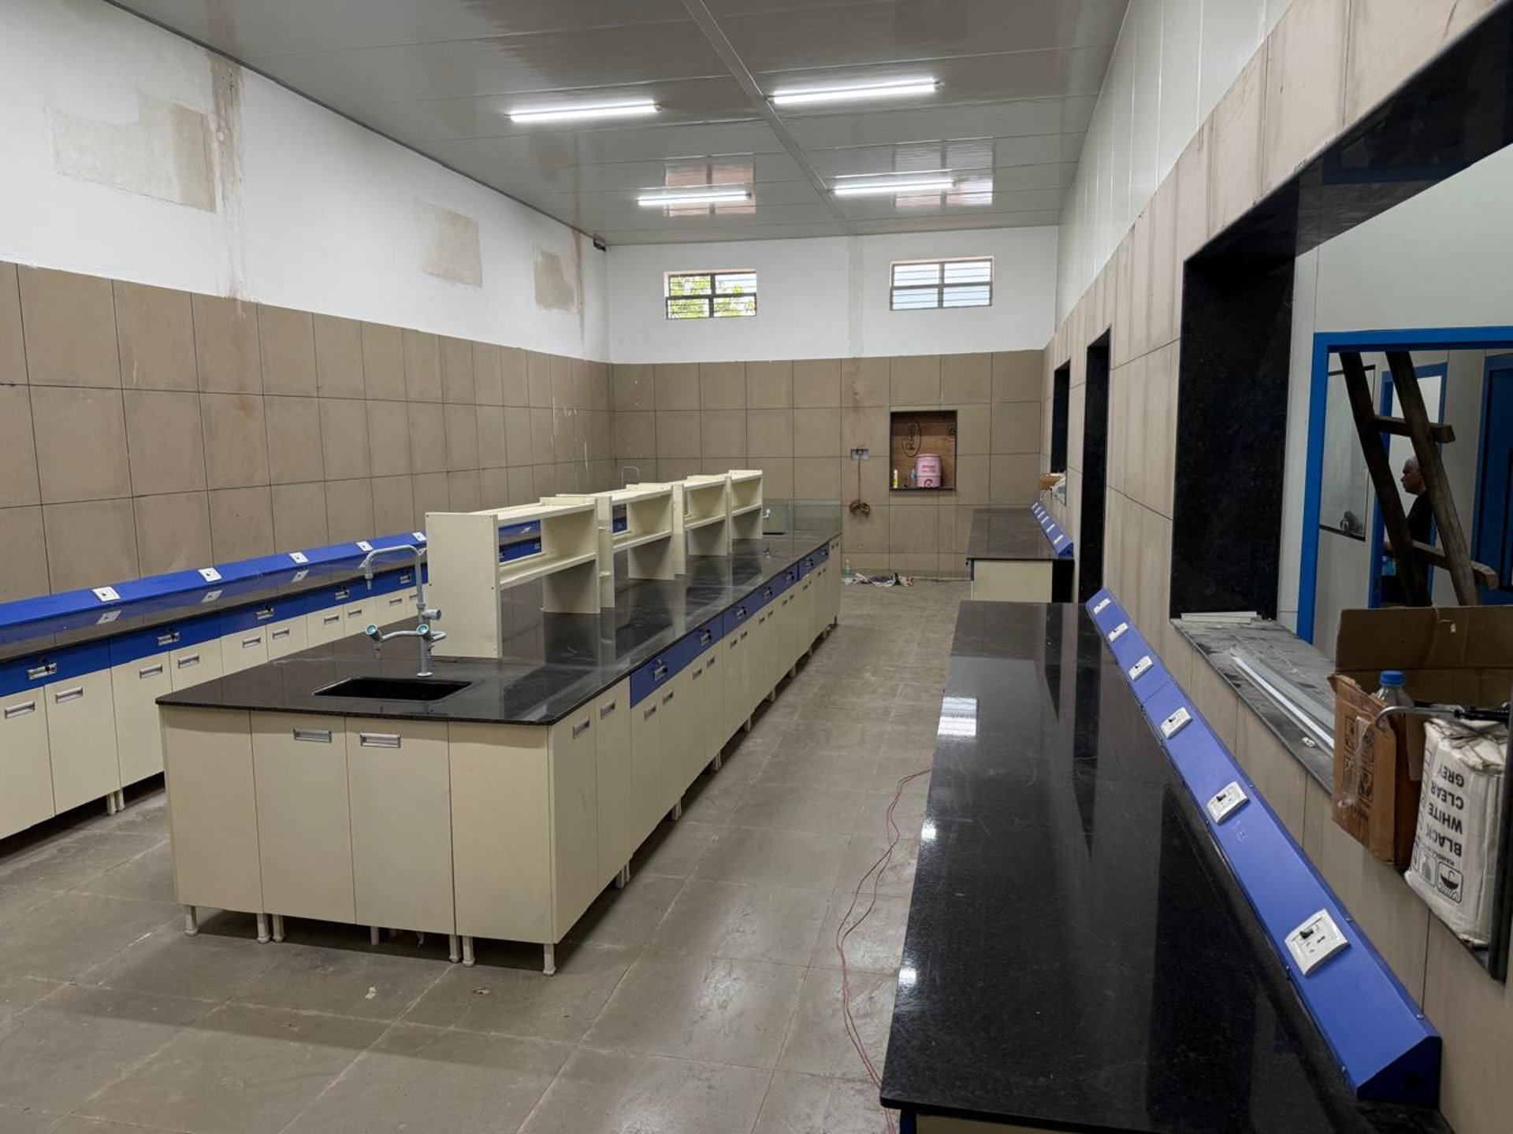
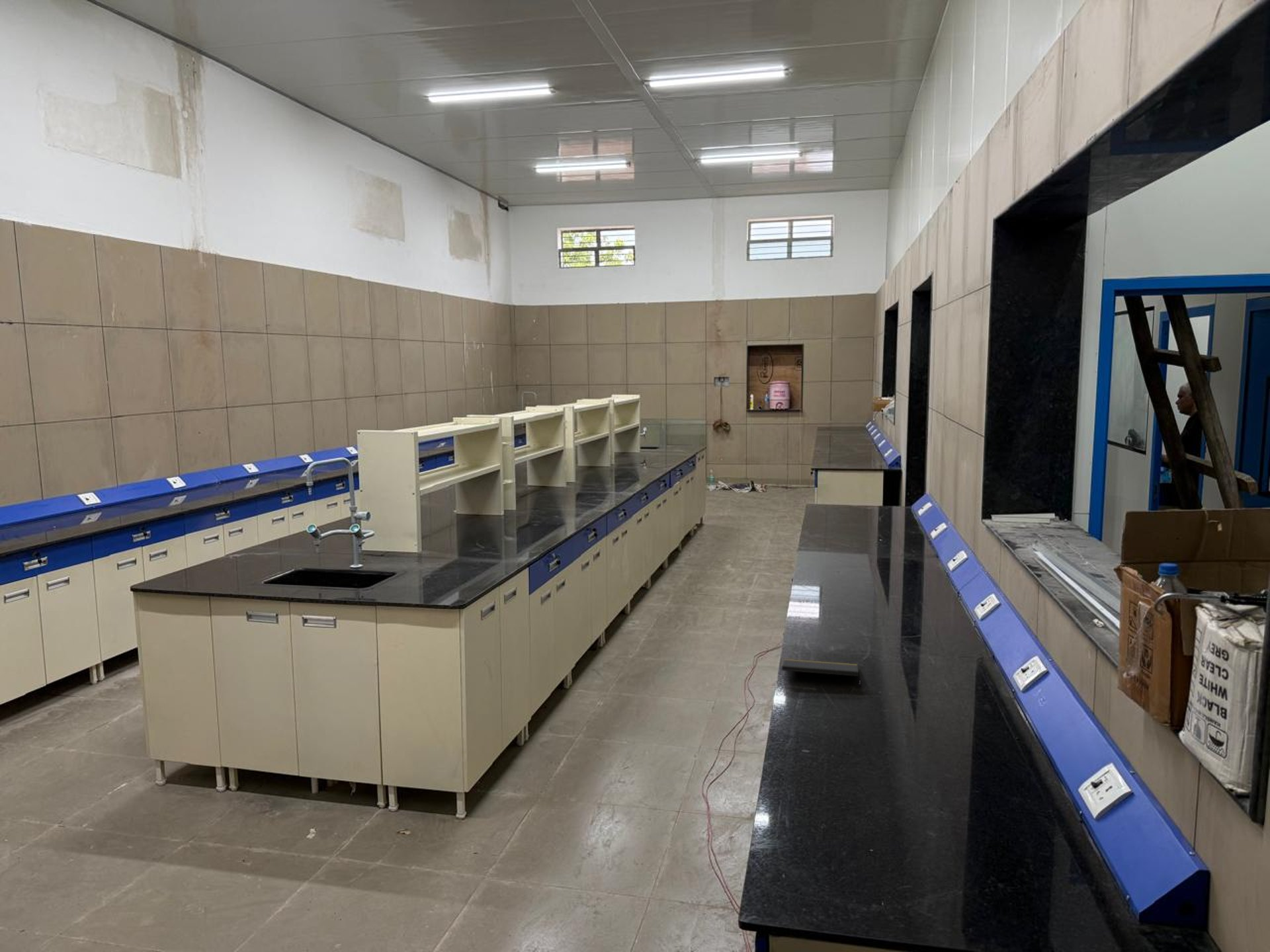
+ notepad [781,658,861,687]
